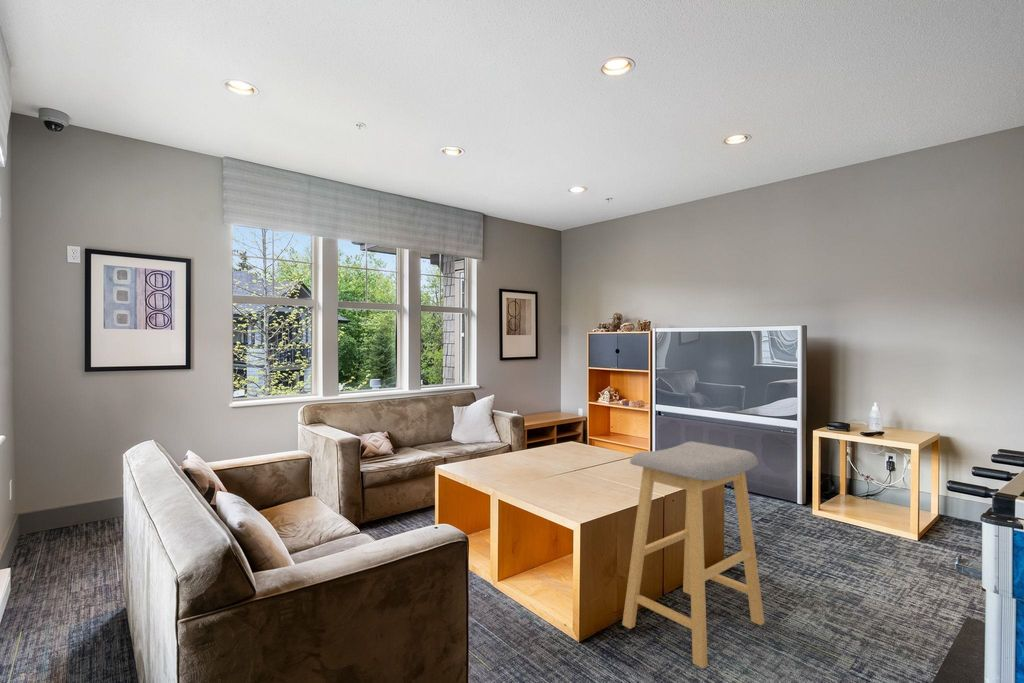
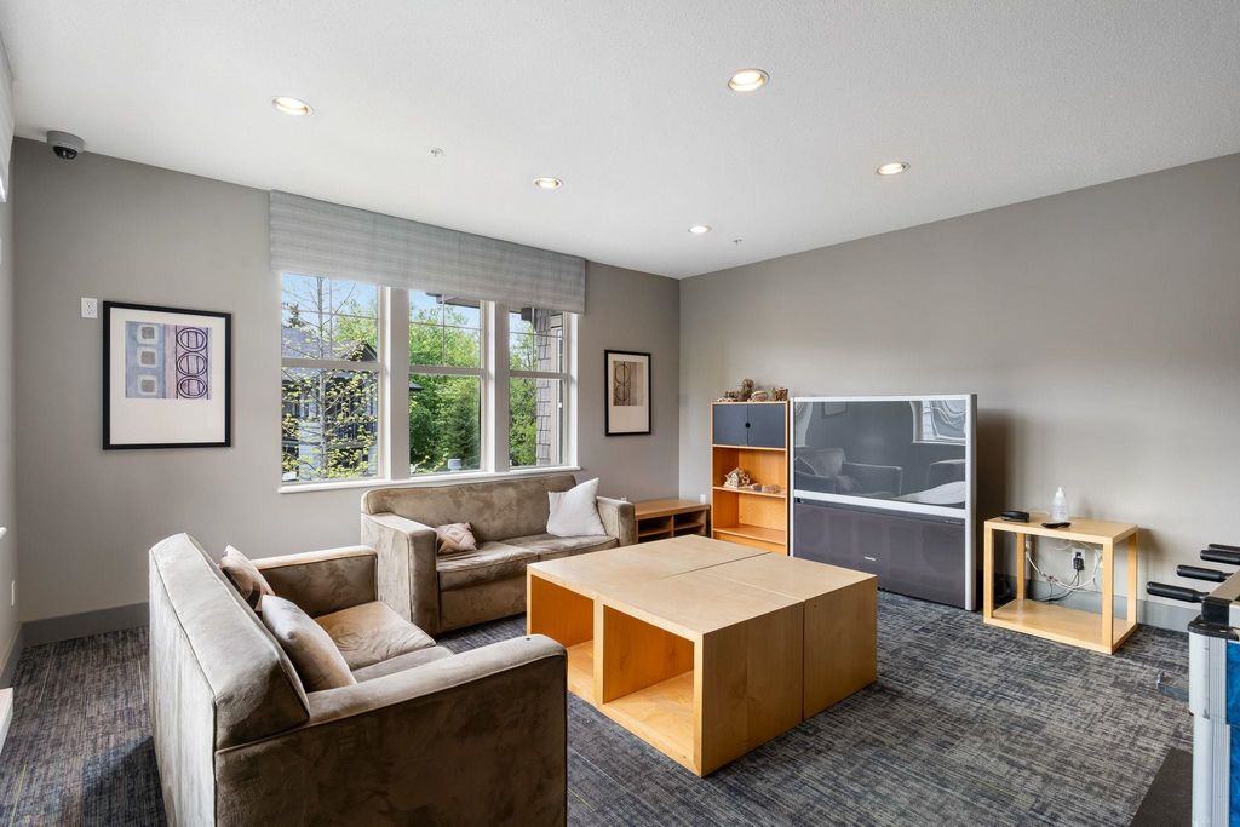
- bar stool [621,440,766,670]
